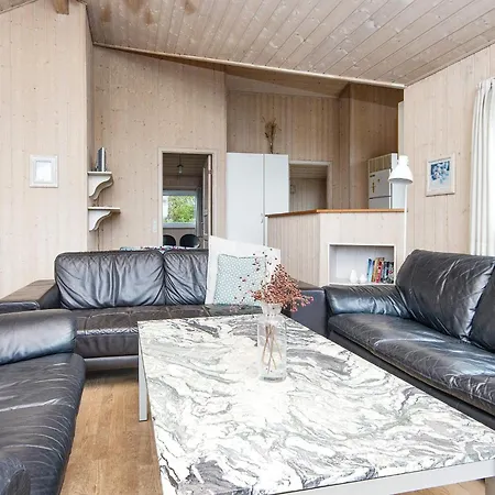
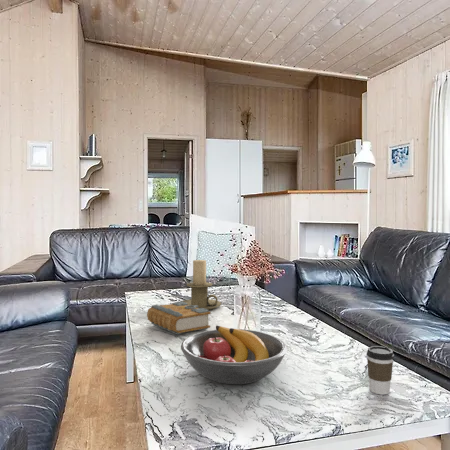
+ candle holder [182,259,223,311]
+ coffee cup [366,345,395,396]
+ fruit bowl [180,325,288,385]
+ book [146,301,212,335]
